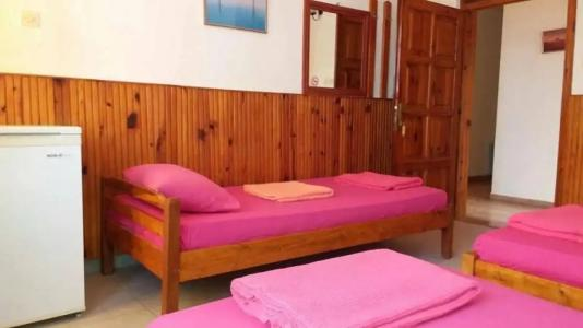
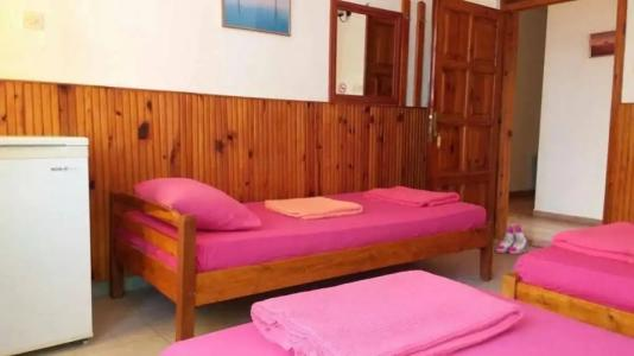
+ boots [495,224,530,255]
